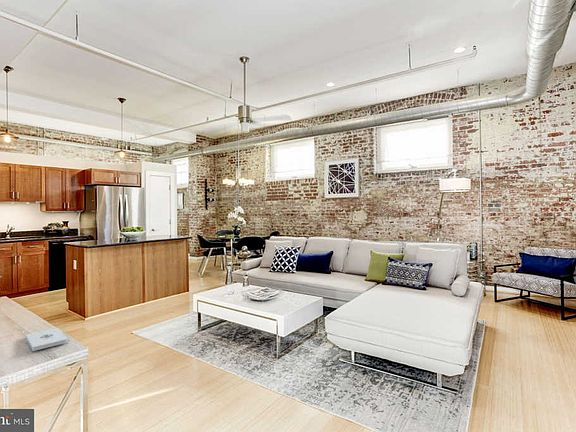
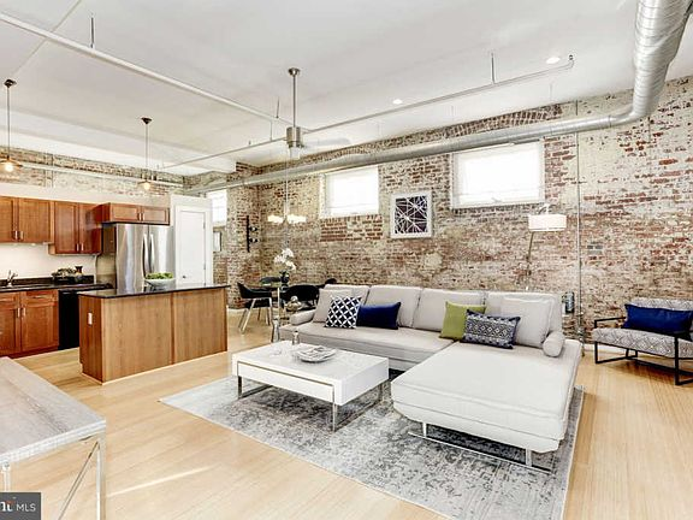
- notepad [25,327,68,352]
